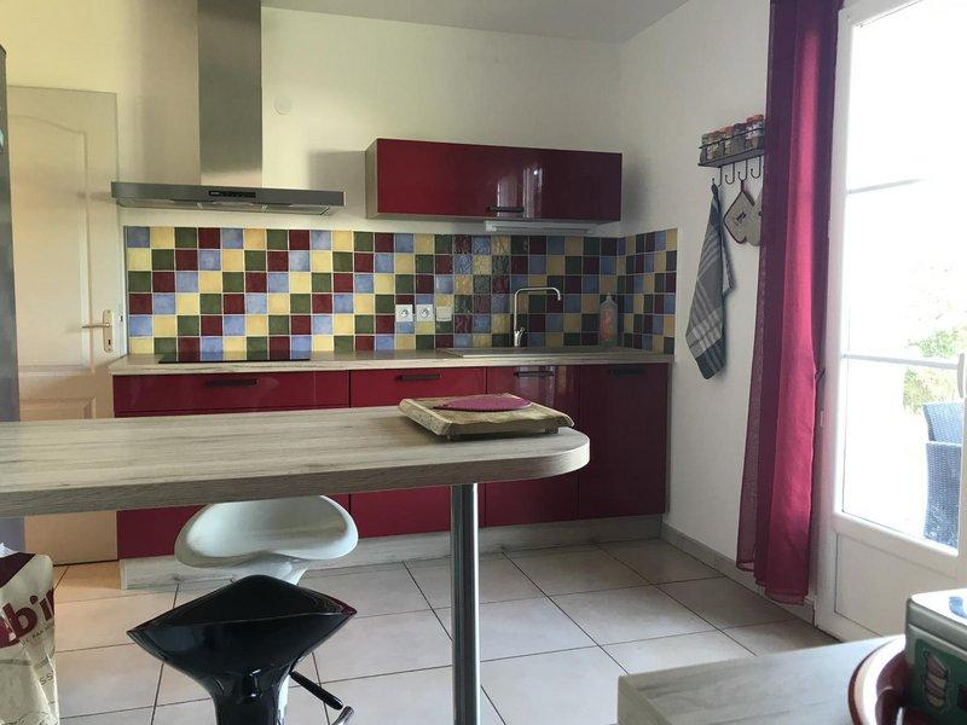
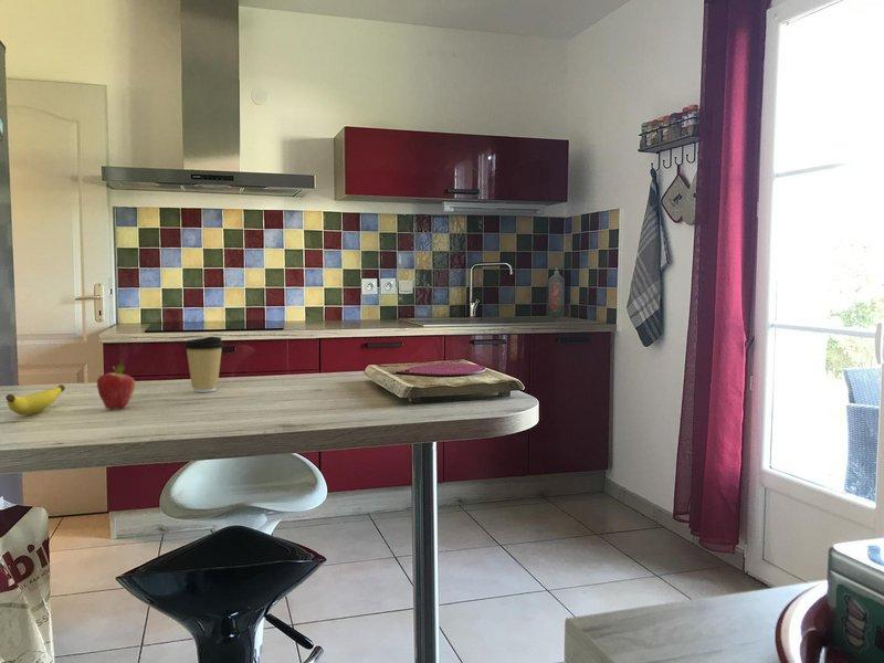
+ banana [4,383,66,415]
+ coffee cup [182,336,225,393]
+ fruit [96,358,137,410]
